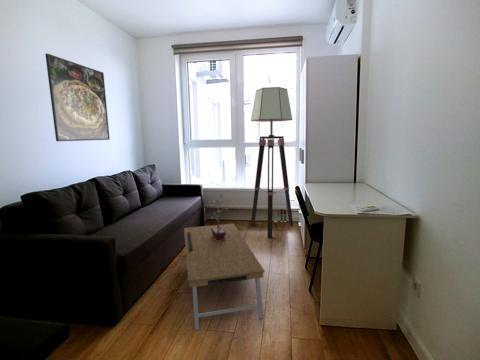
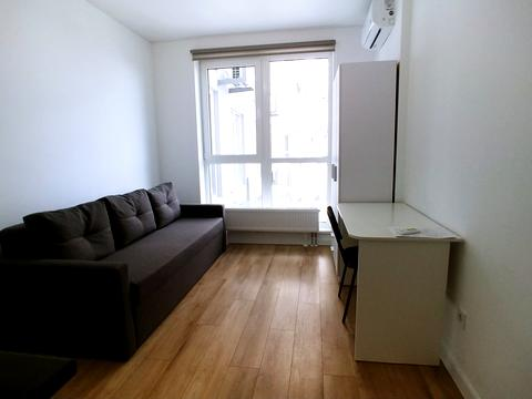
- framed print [44,52,111,142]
- coffee table [183,223,266,331]
- floor lamp [250,86,294,238]
- potted plant [209,193,229,241]
